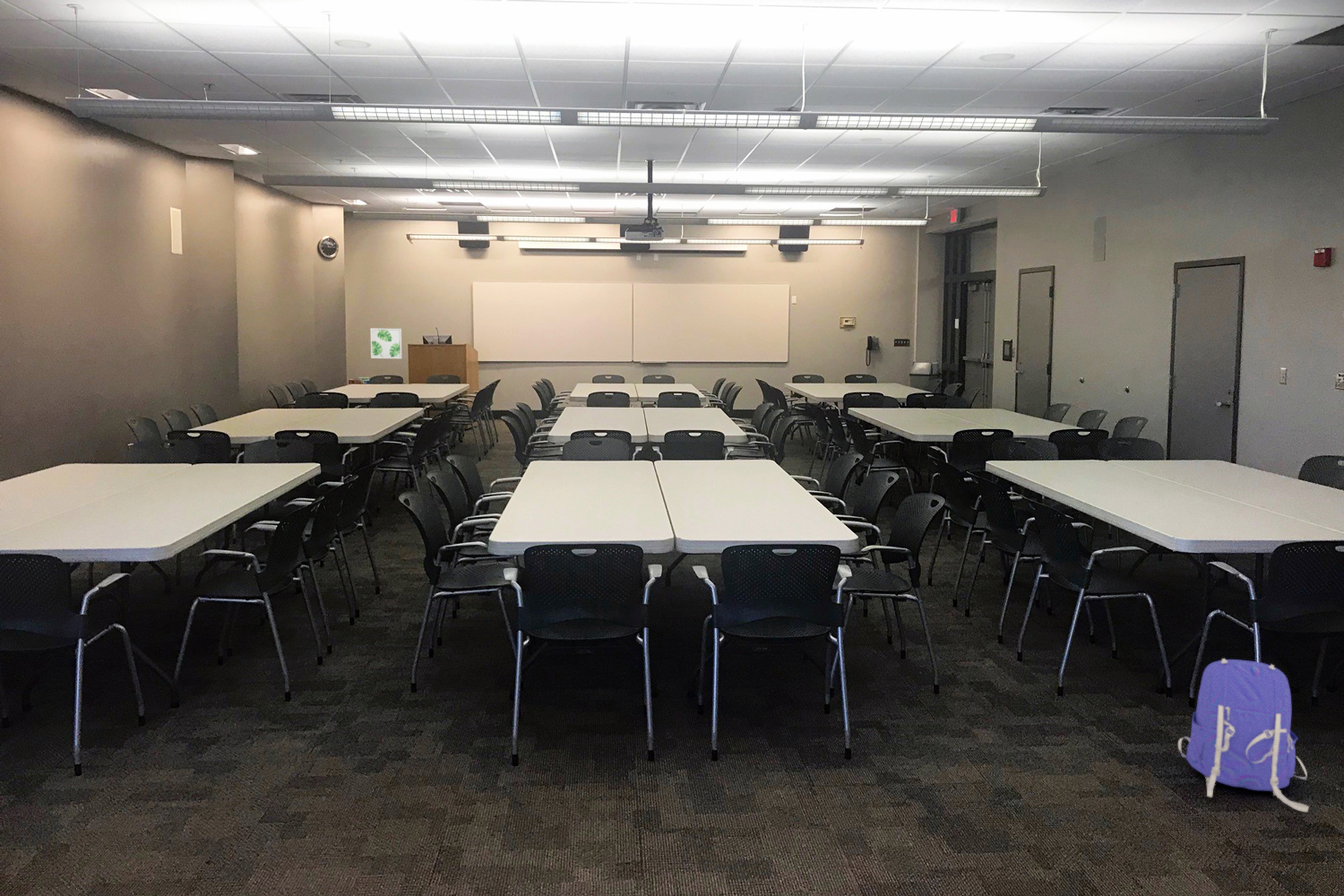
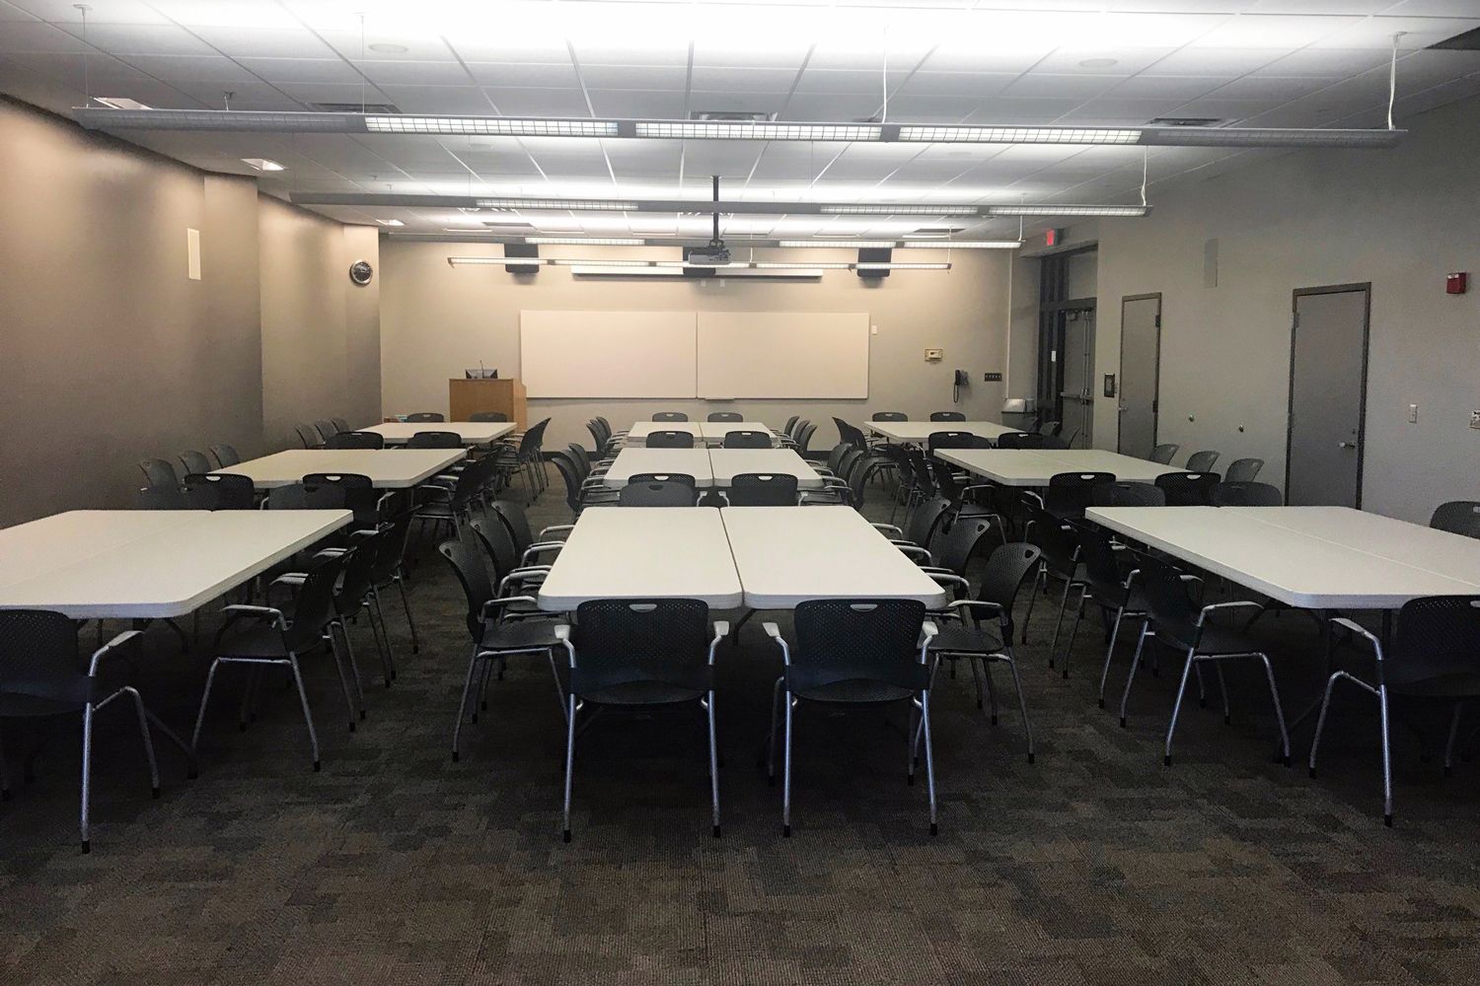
- wall art [370,327,402,359]
- backpack [1177,658,1310,813]
